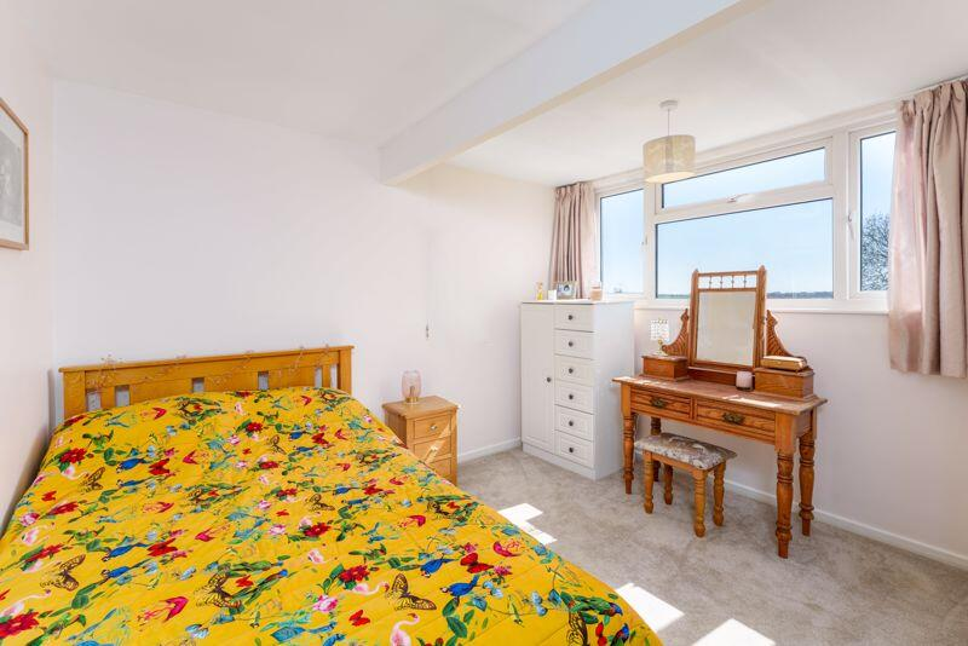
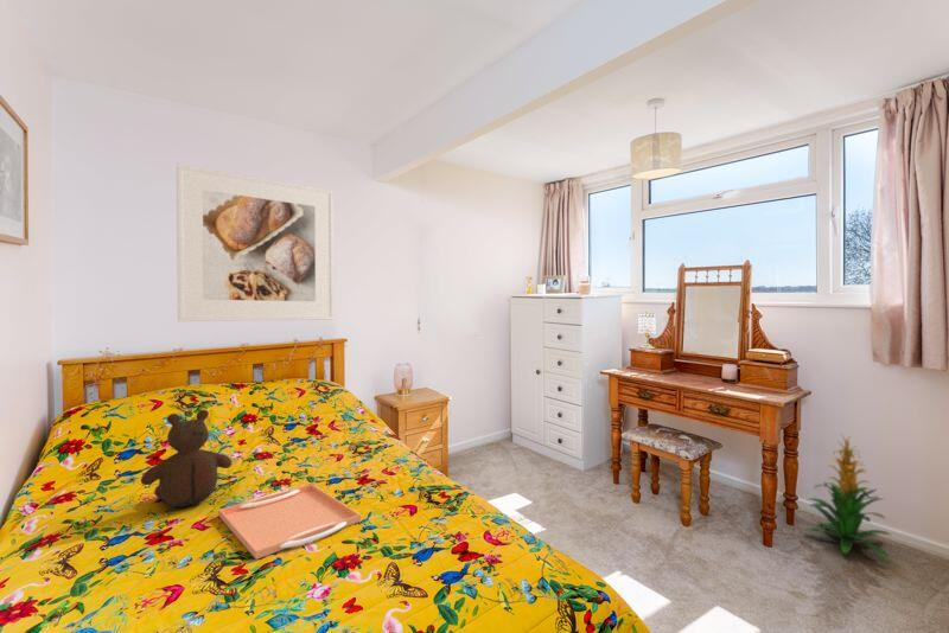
+ serving tray [217,482,362,561]
+ teddy bear [140,409,234,509]
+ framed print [176,164,336,322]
+ indoor plant [802,433,892,562]
